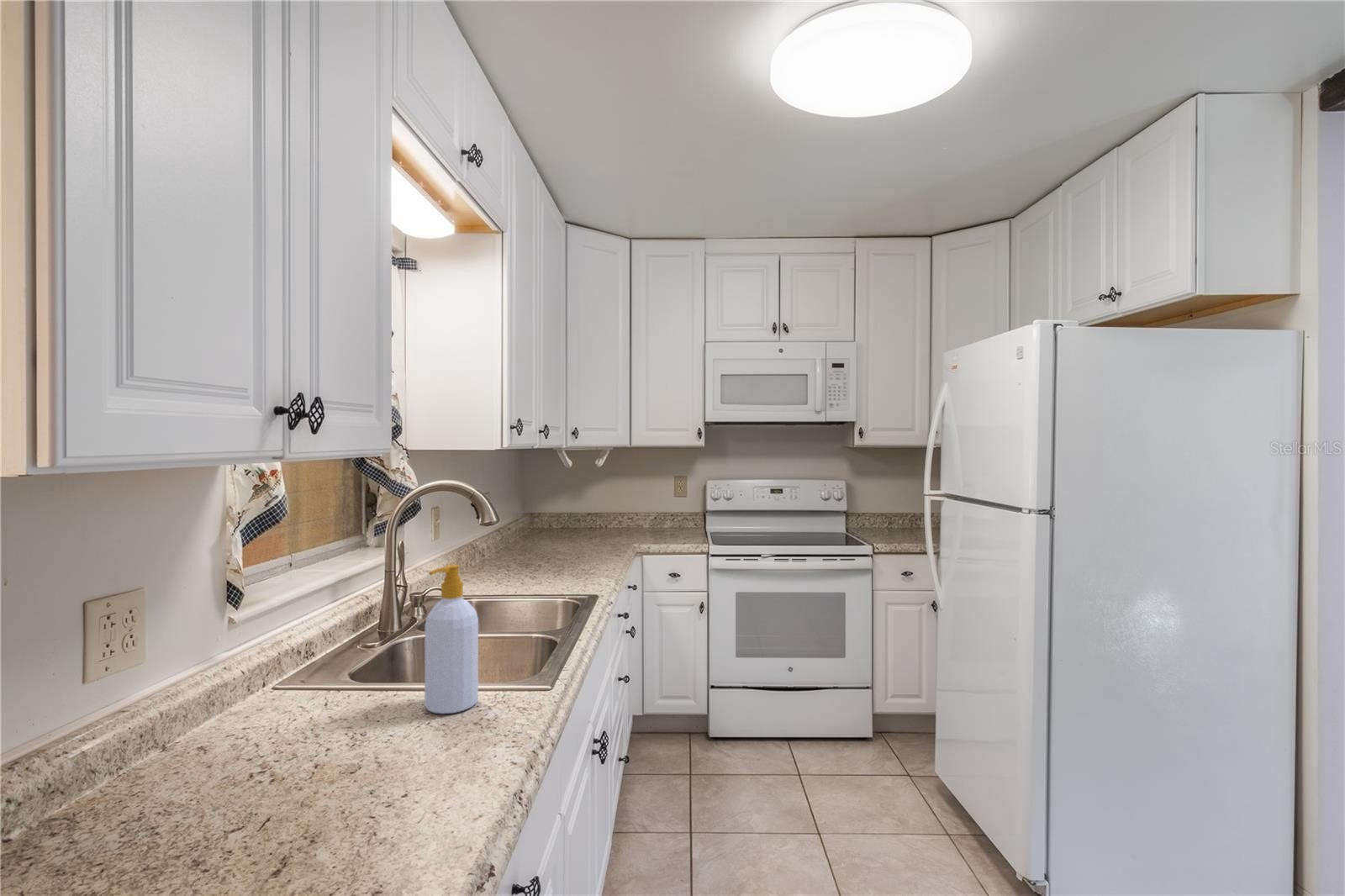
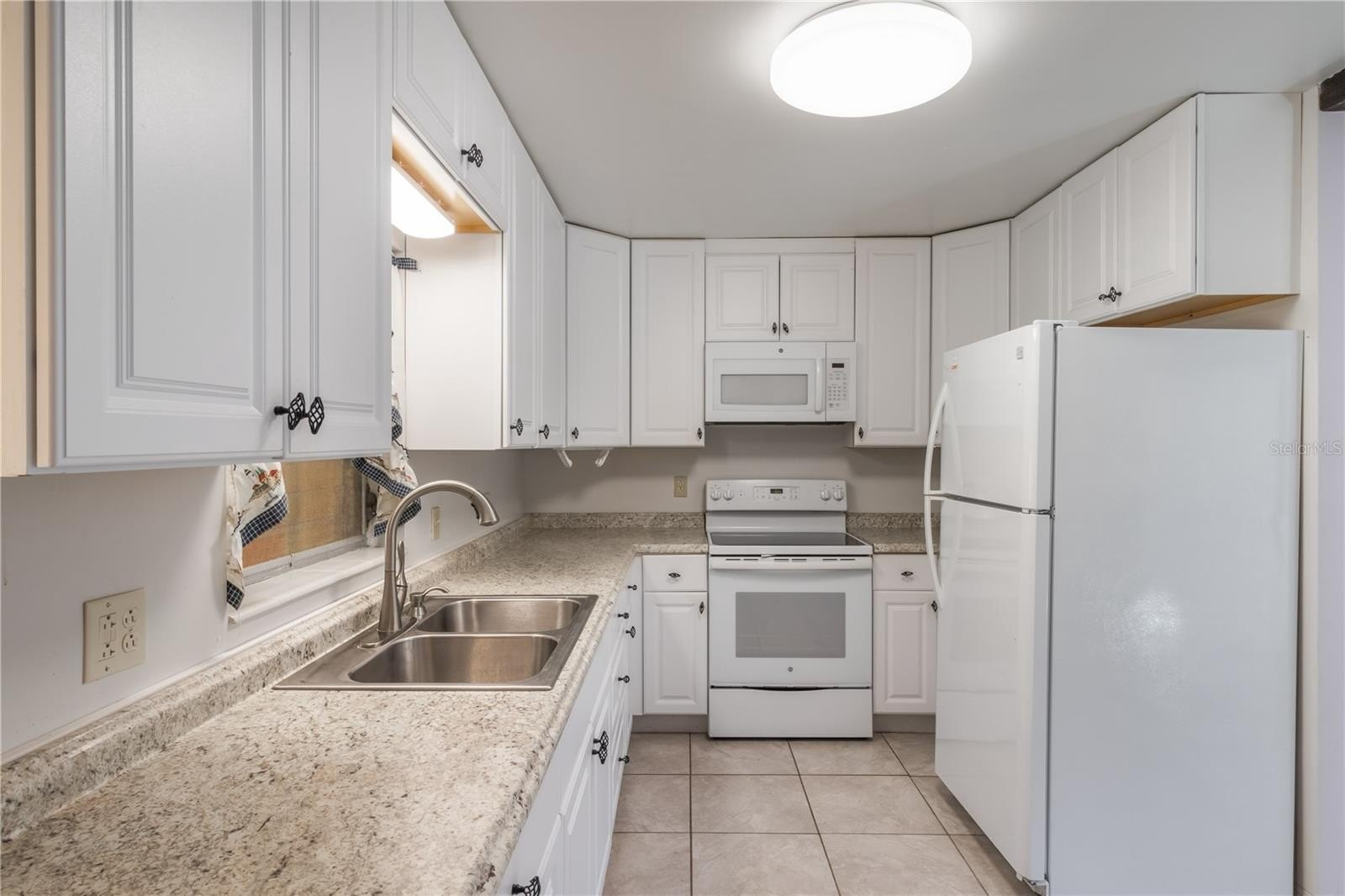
- soap bottle [424,564,479,714]
